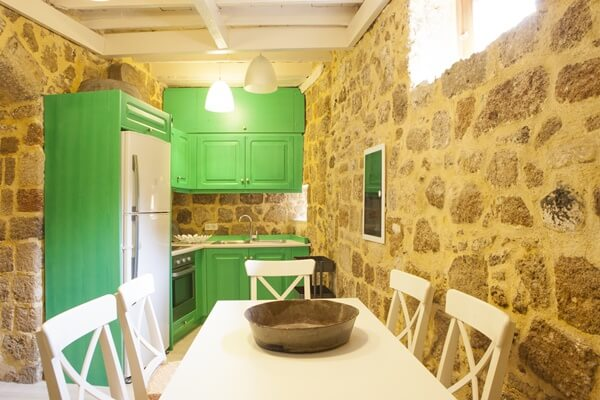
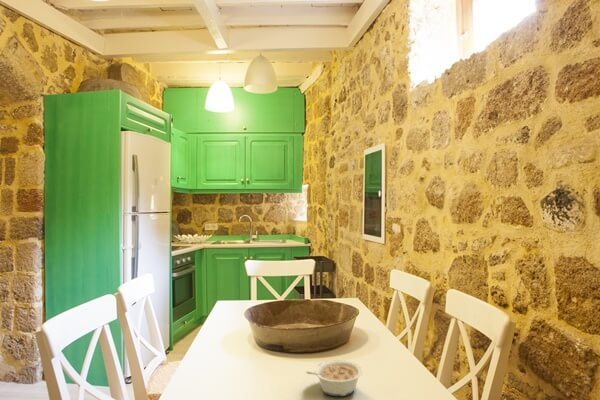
+ legume [305,359,364,397]
